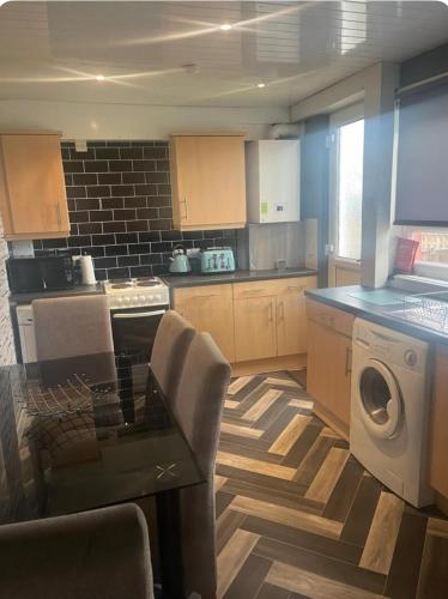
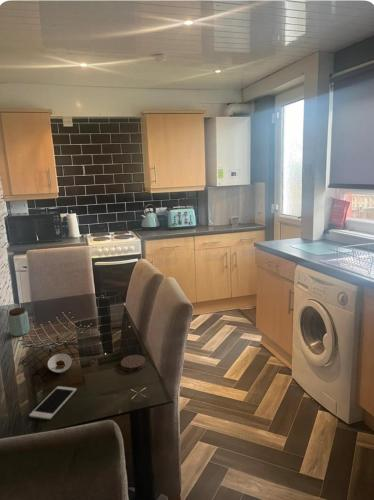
+ cell phone [28,385,78,421]
+ coaster [120,354,147,372]
+ saucer [47,353,73,374]
+ peanut butter [7,306,31,337]
